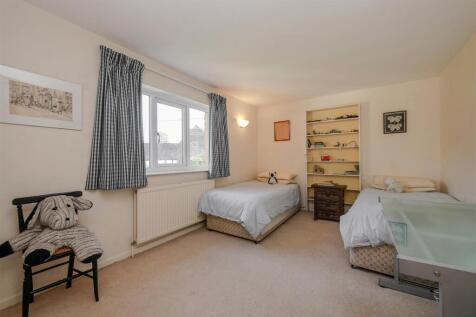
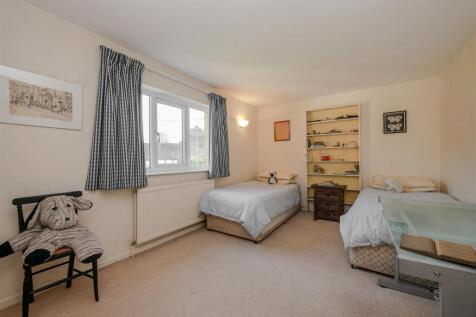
+ book [399,232,476,267]
